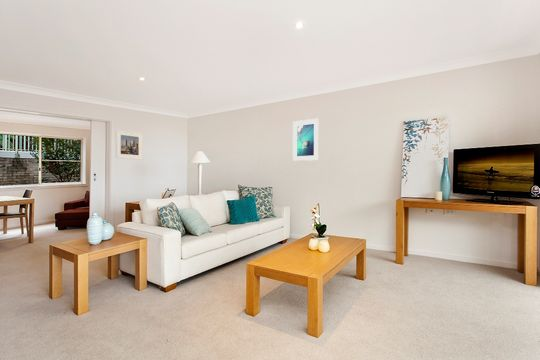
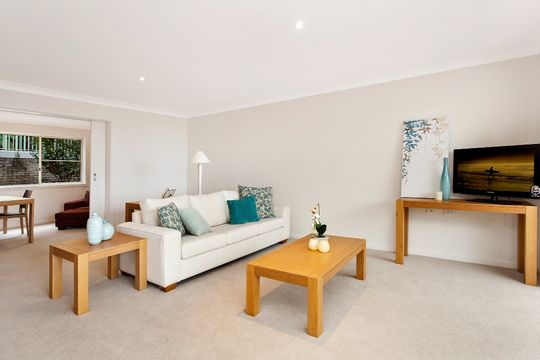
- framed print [292,118,320,162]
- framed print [115,129,144,160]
